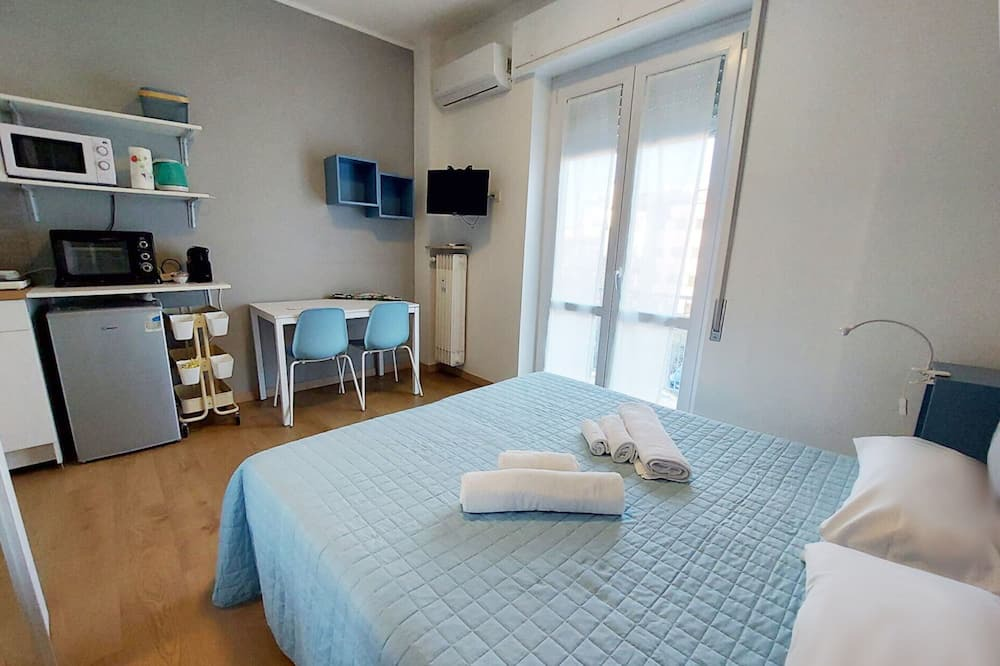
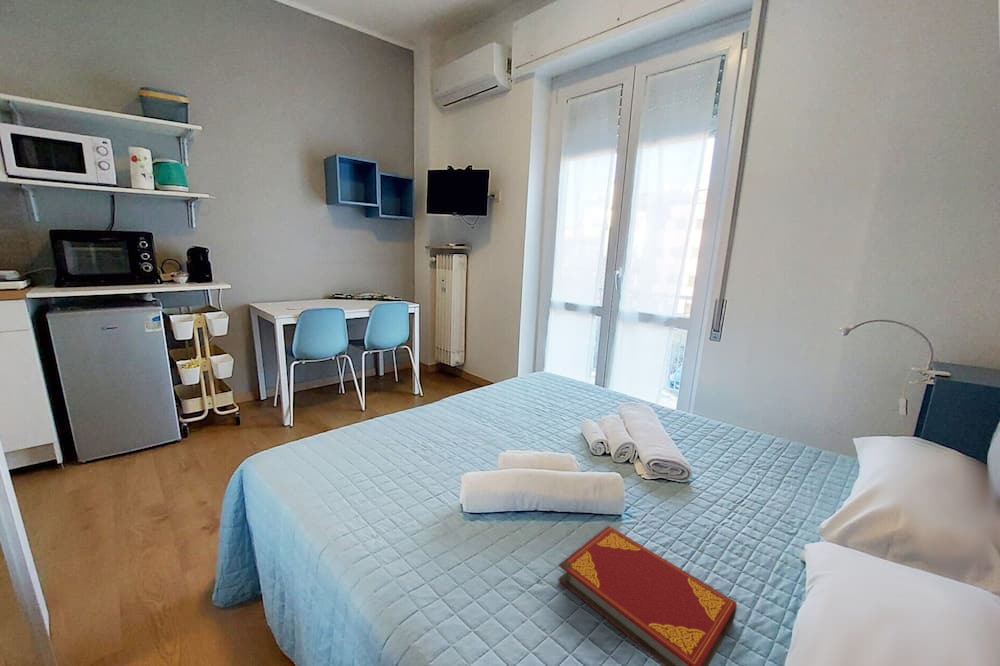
+ hardback book [557,525,738,666]
